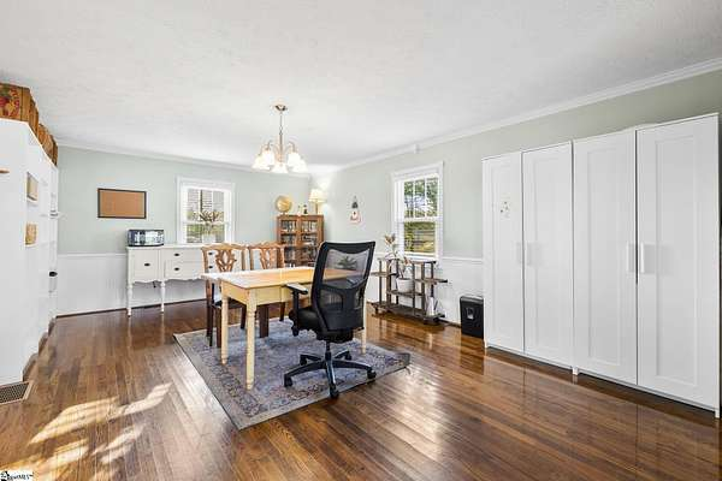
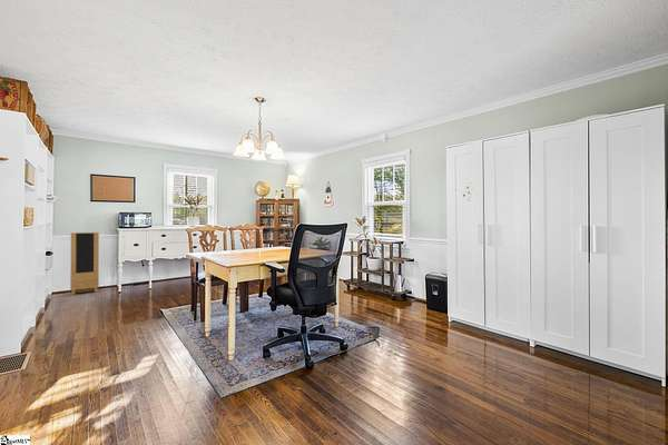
+ storage cabinet [69,231,100,296]
